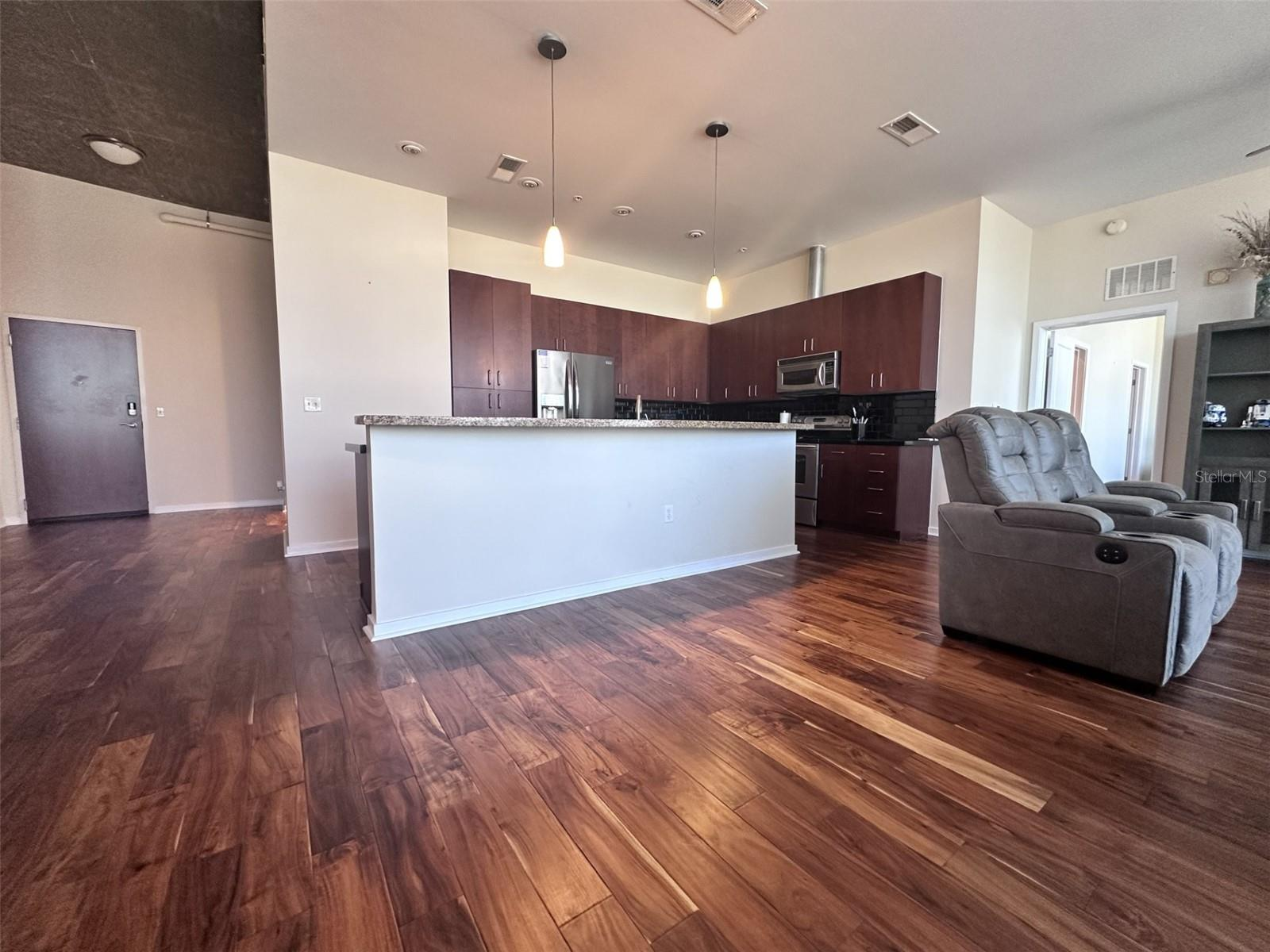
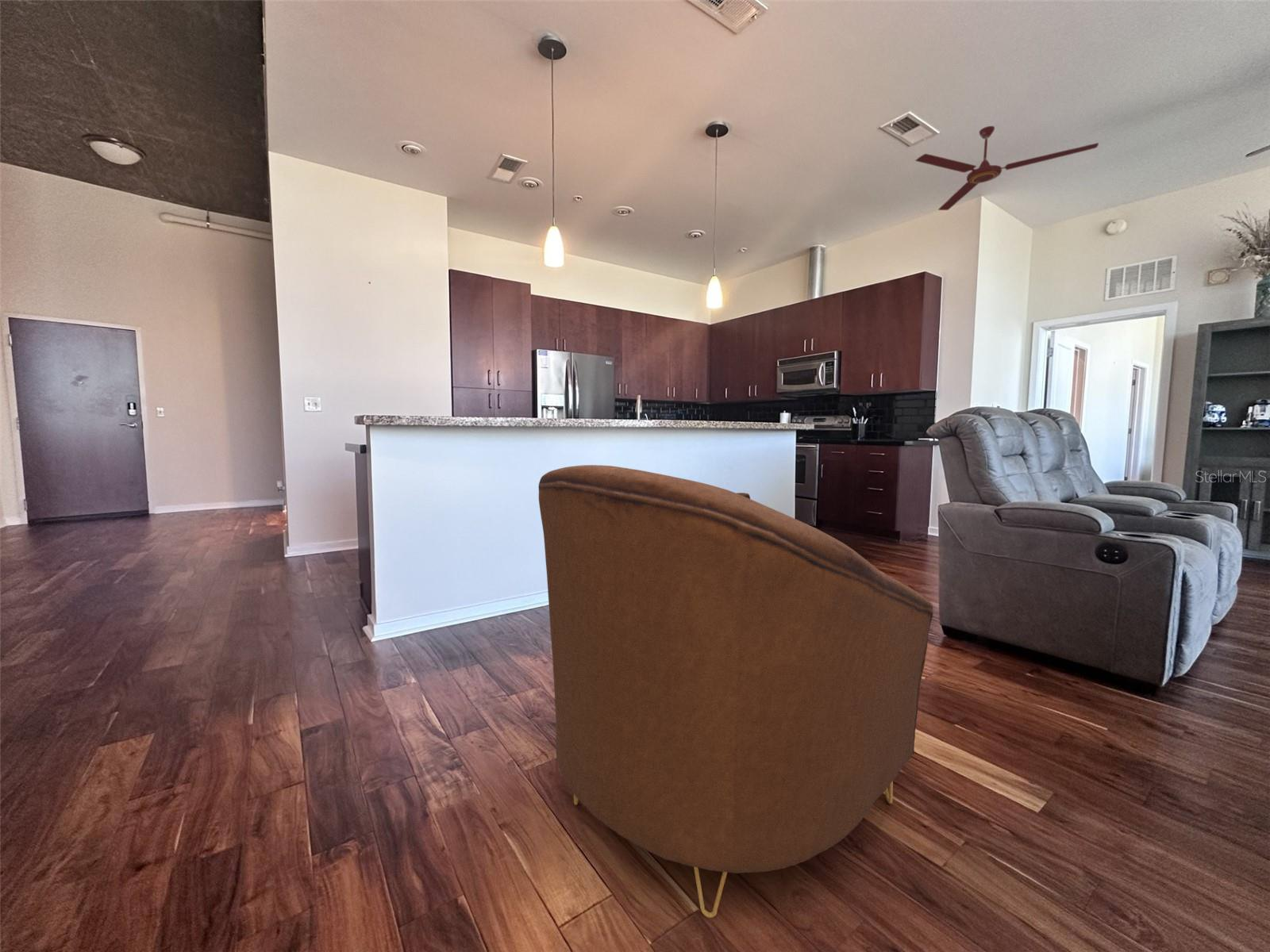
+ ceiling fan [914,125,1099,211]
+ armchair [538,464,934,919]
